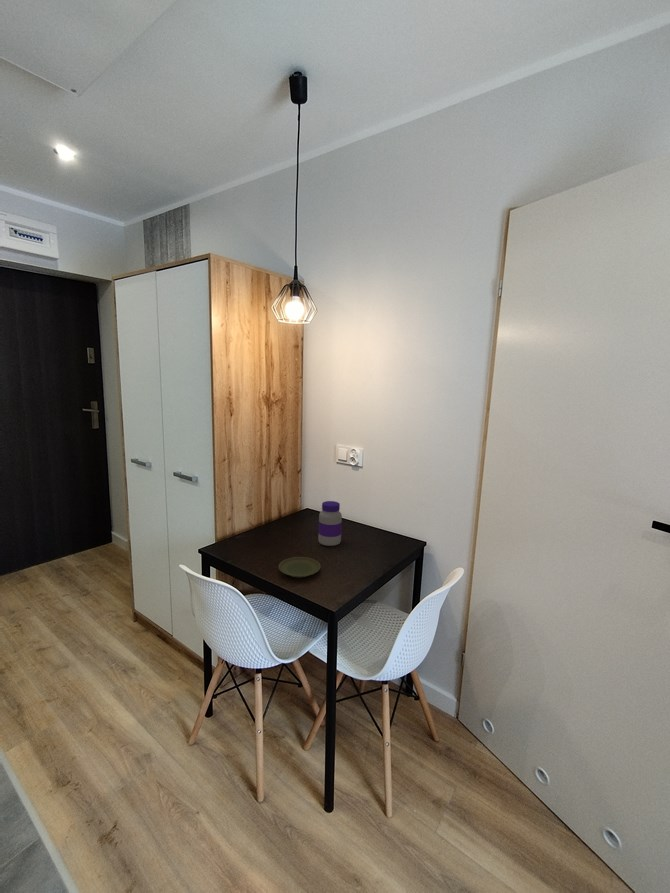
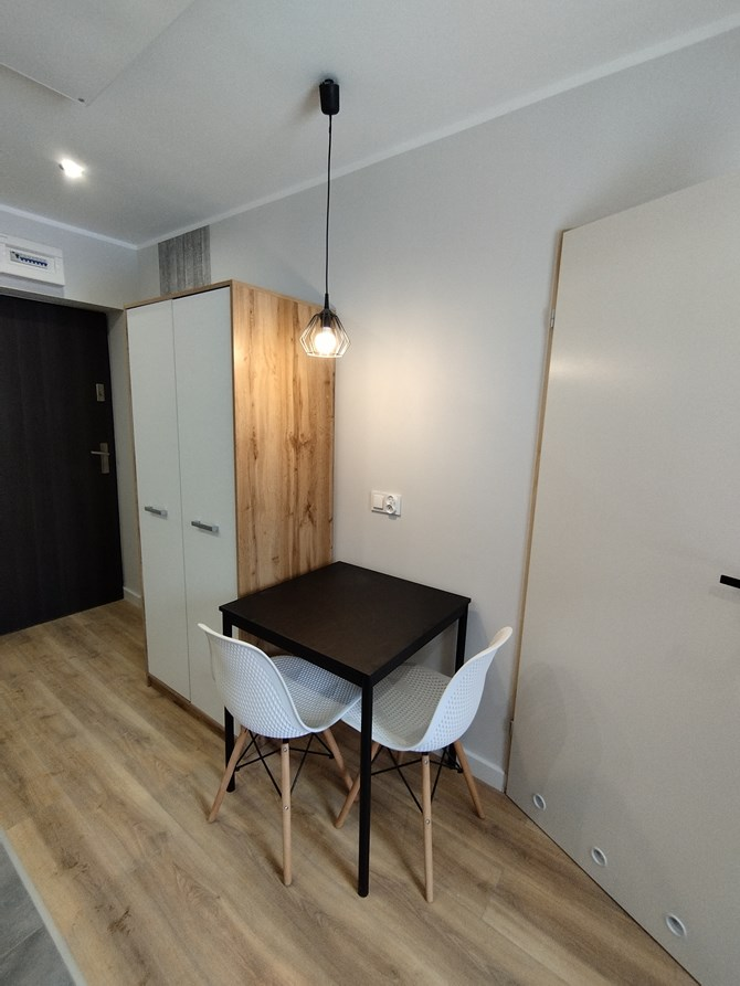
- jar [317,500,343,547]
- plate [278,556,321,578]
